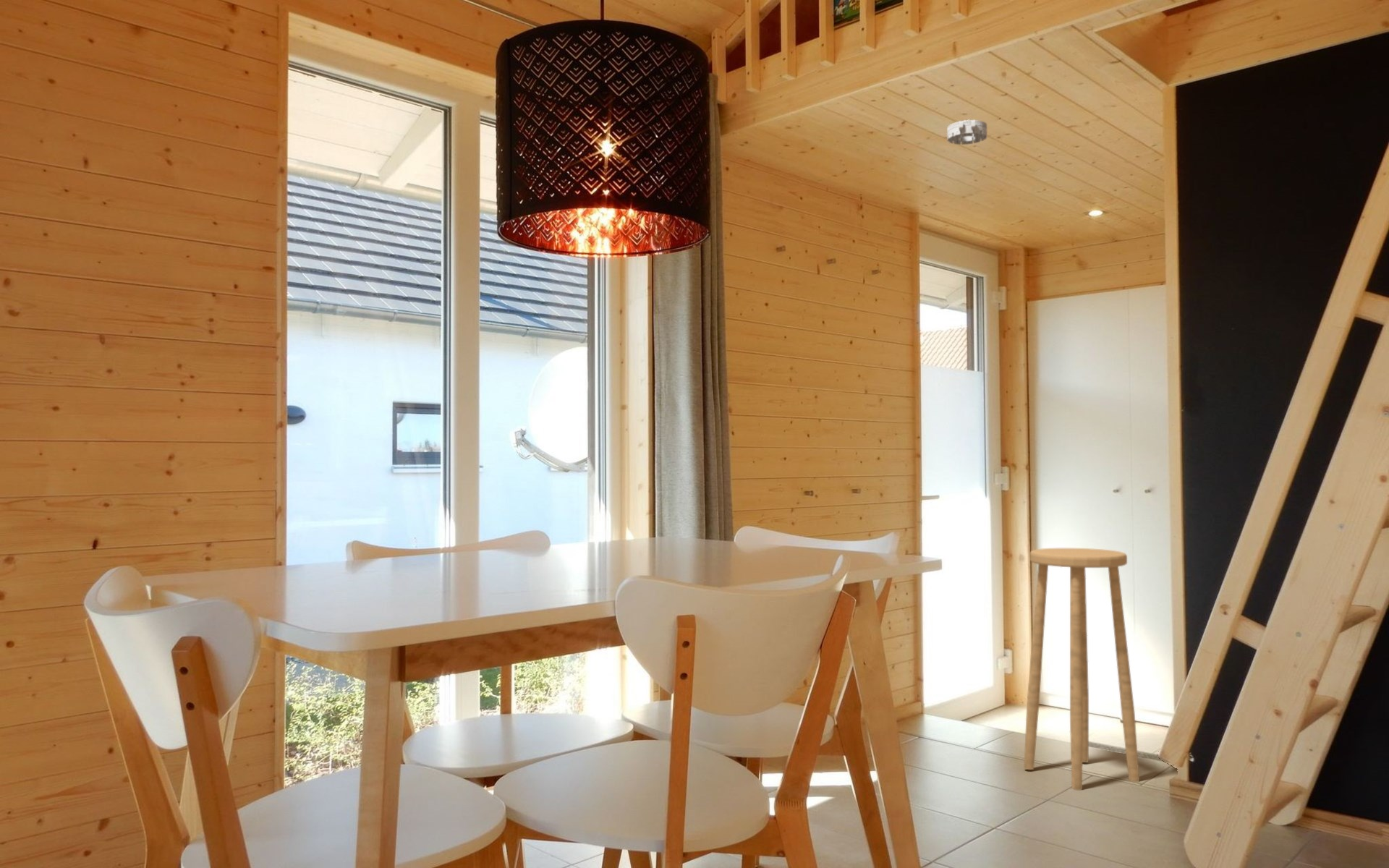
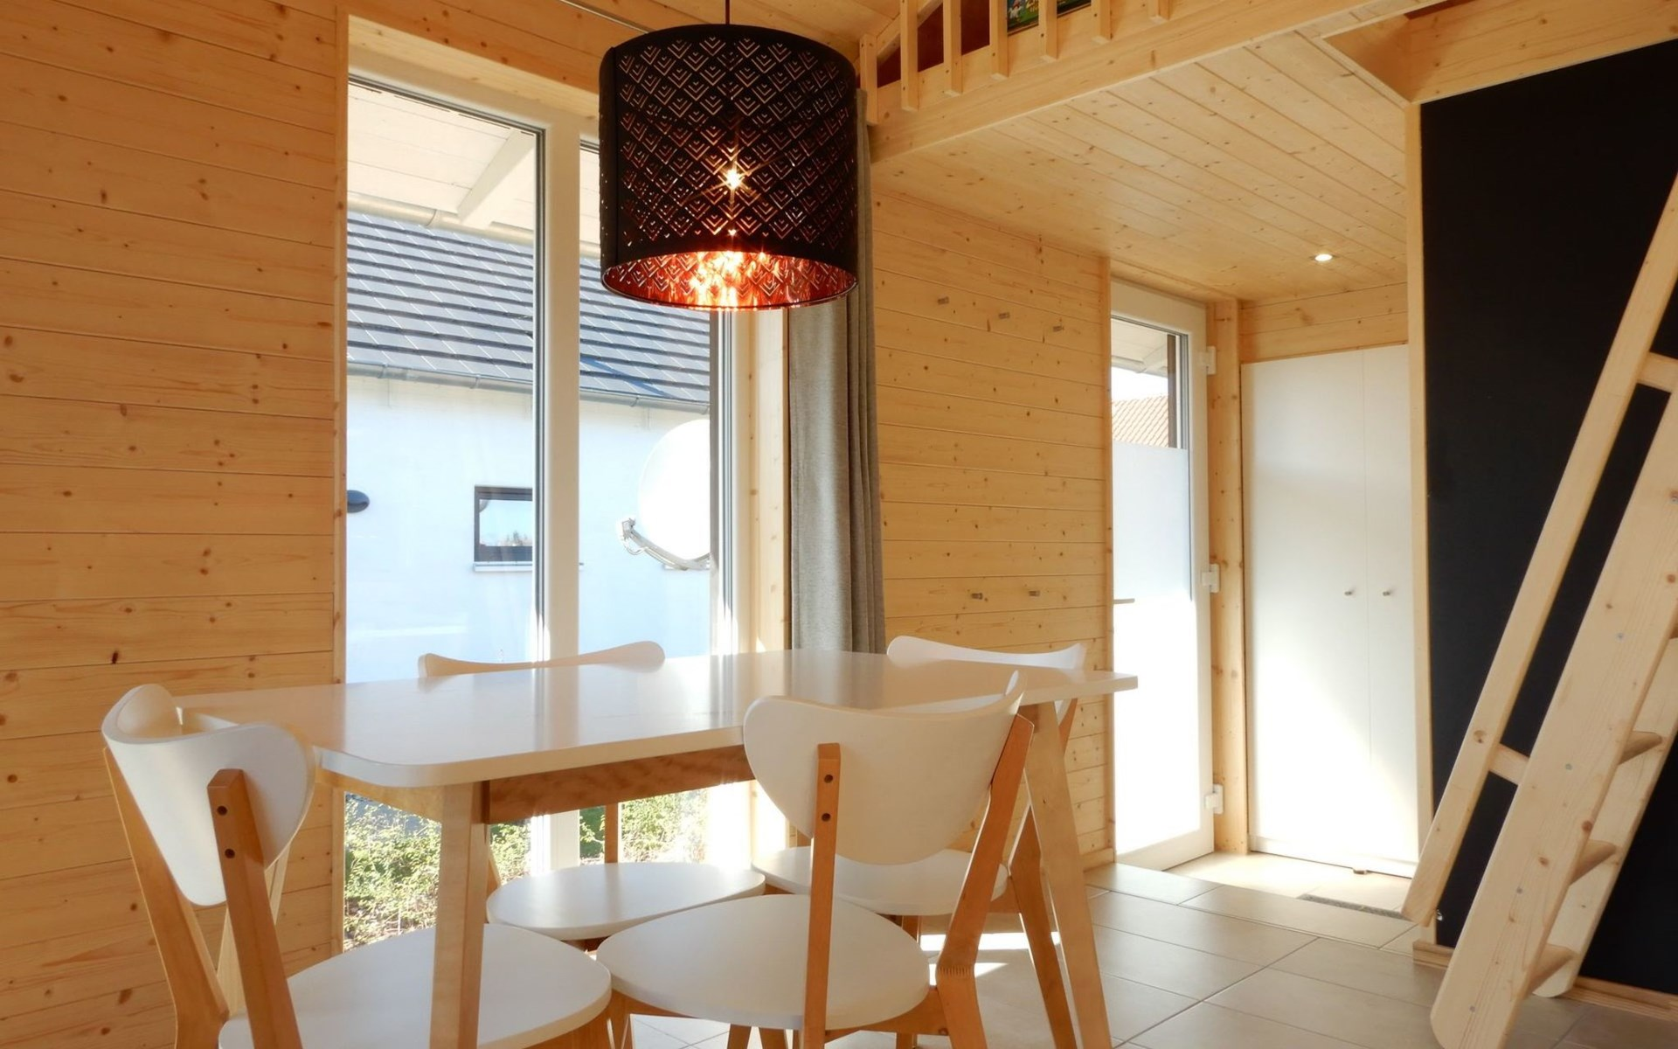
- stool [1024,548,1140,791]
- smoke detector [946,119,987,145]
